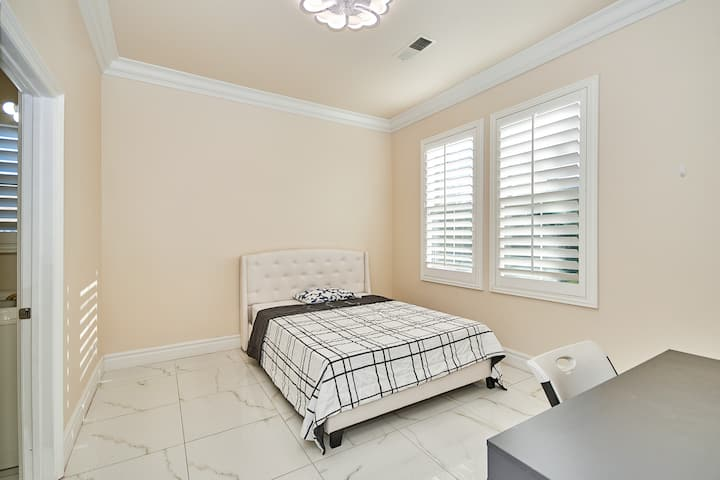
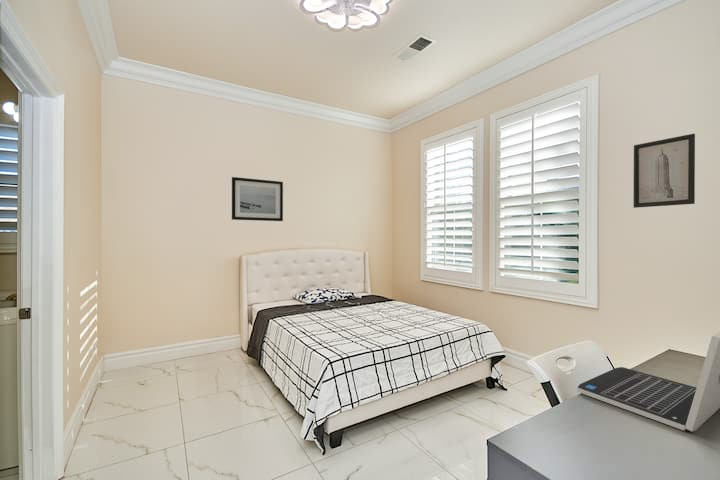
+ wall art [231,176,284,222]
+ wall art [632,133,696,209]
+ laptop [577,331,720,433]
